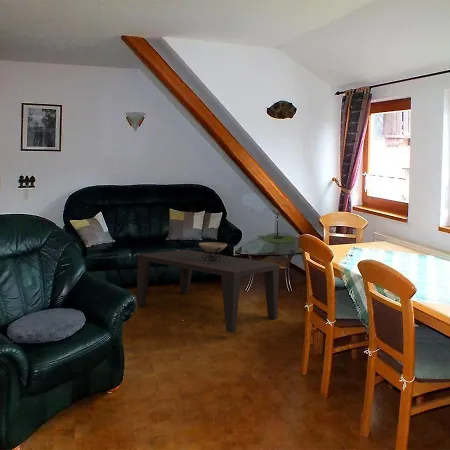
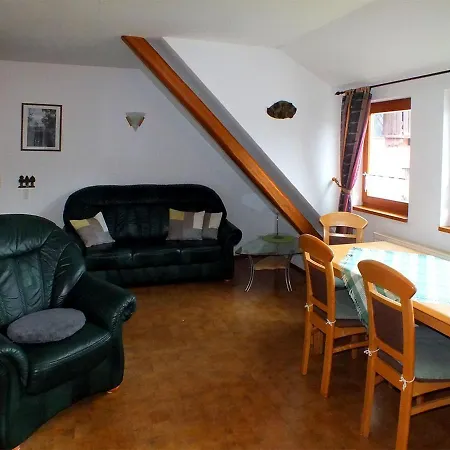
- coffee table [136,249,280,334]
- decorative bowl [194,241,232,262]
